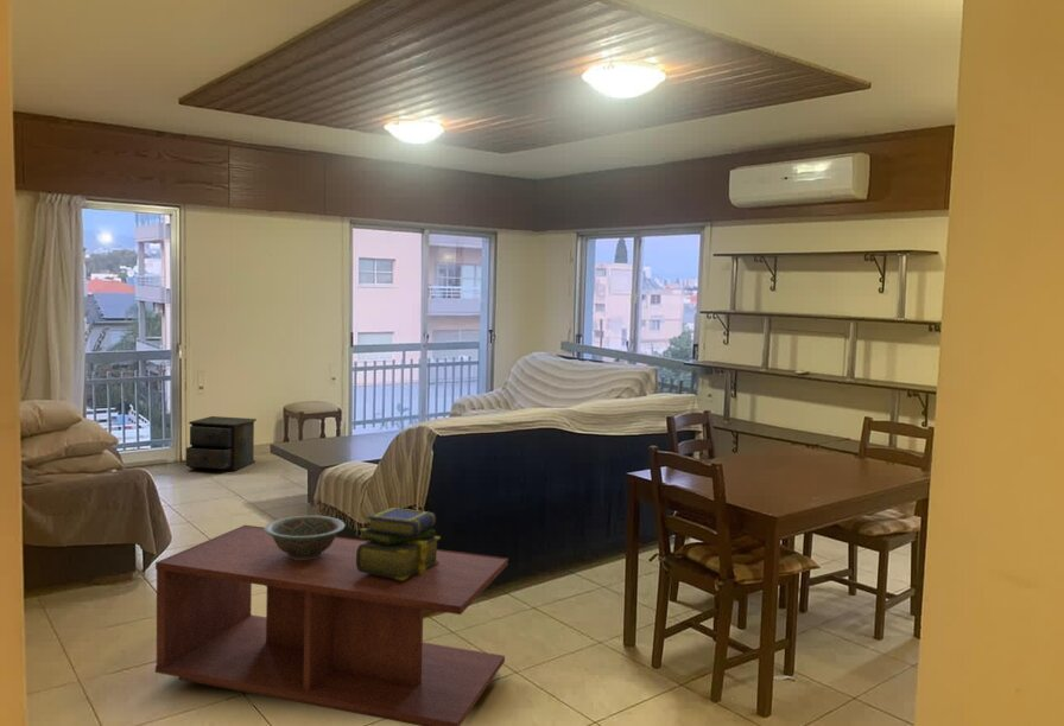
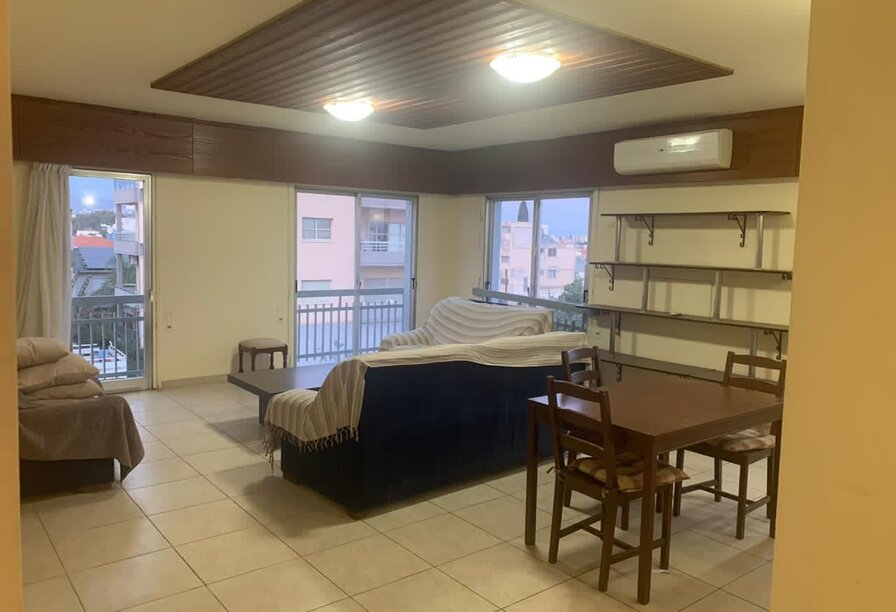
- coffee table [154,524,509,726]
- nightstand [185,415,258,472]
- decorative bowl [264,515,346,560]
- stack of books [356,507,442,580]
